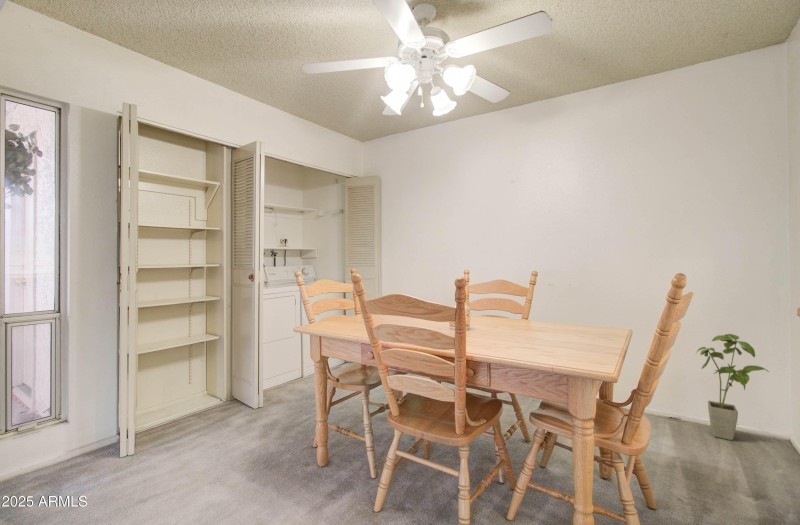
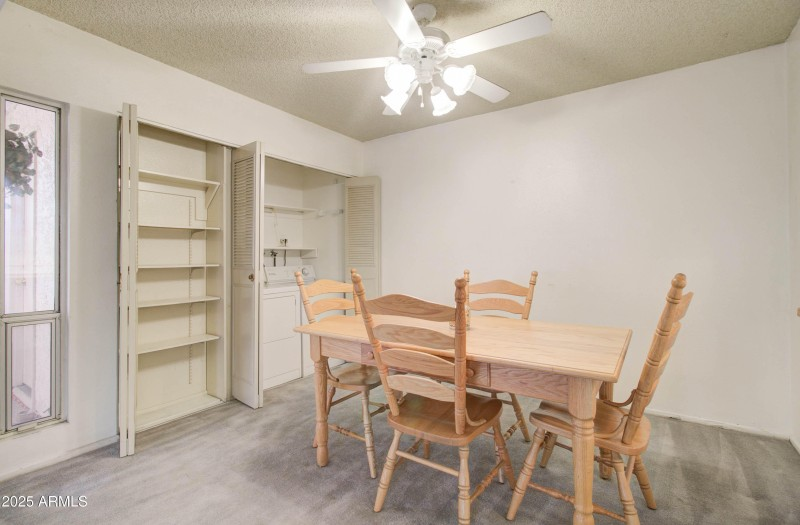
- house plant [695,333,770,441]
